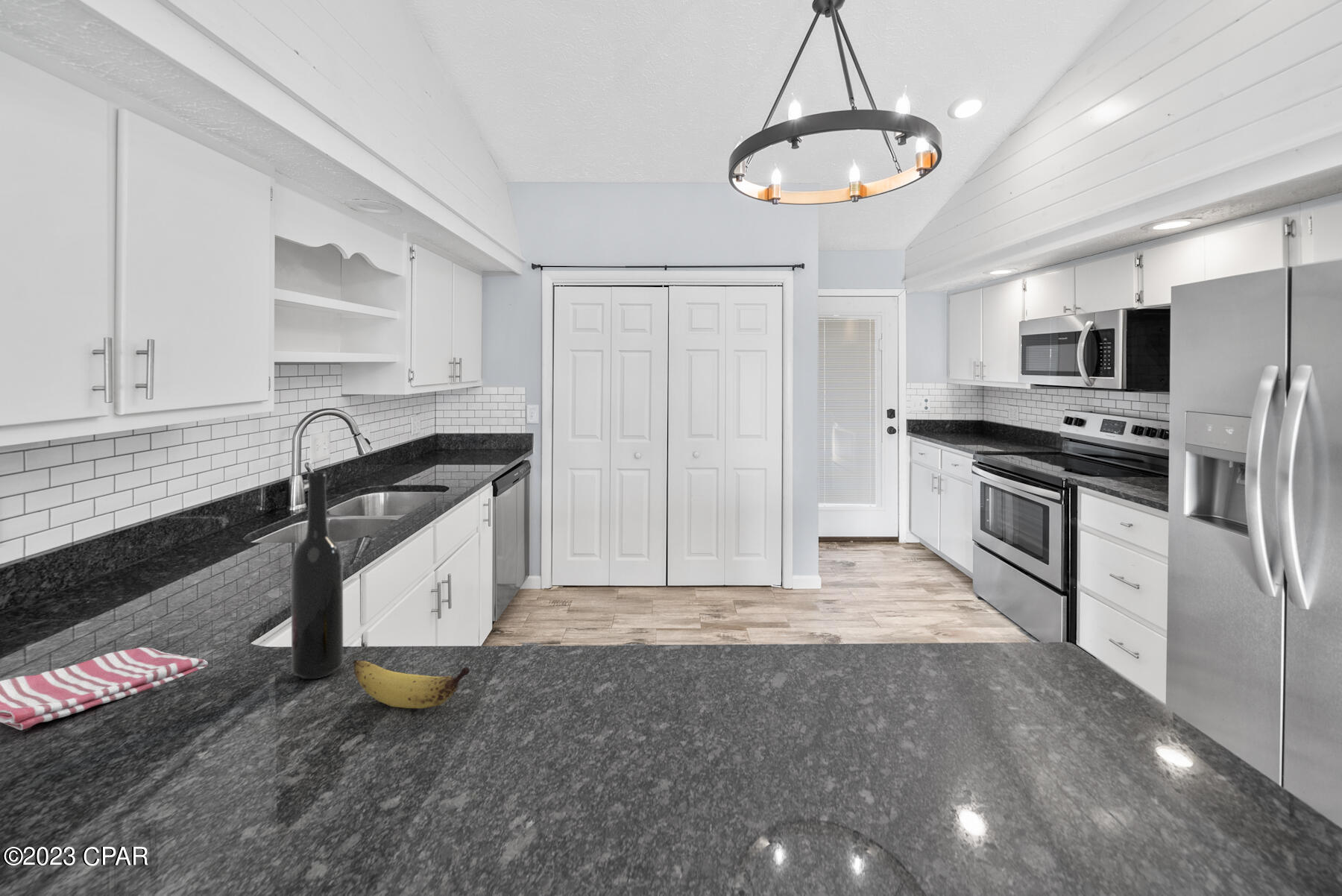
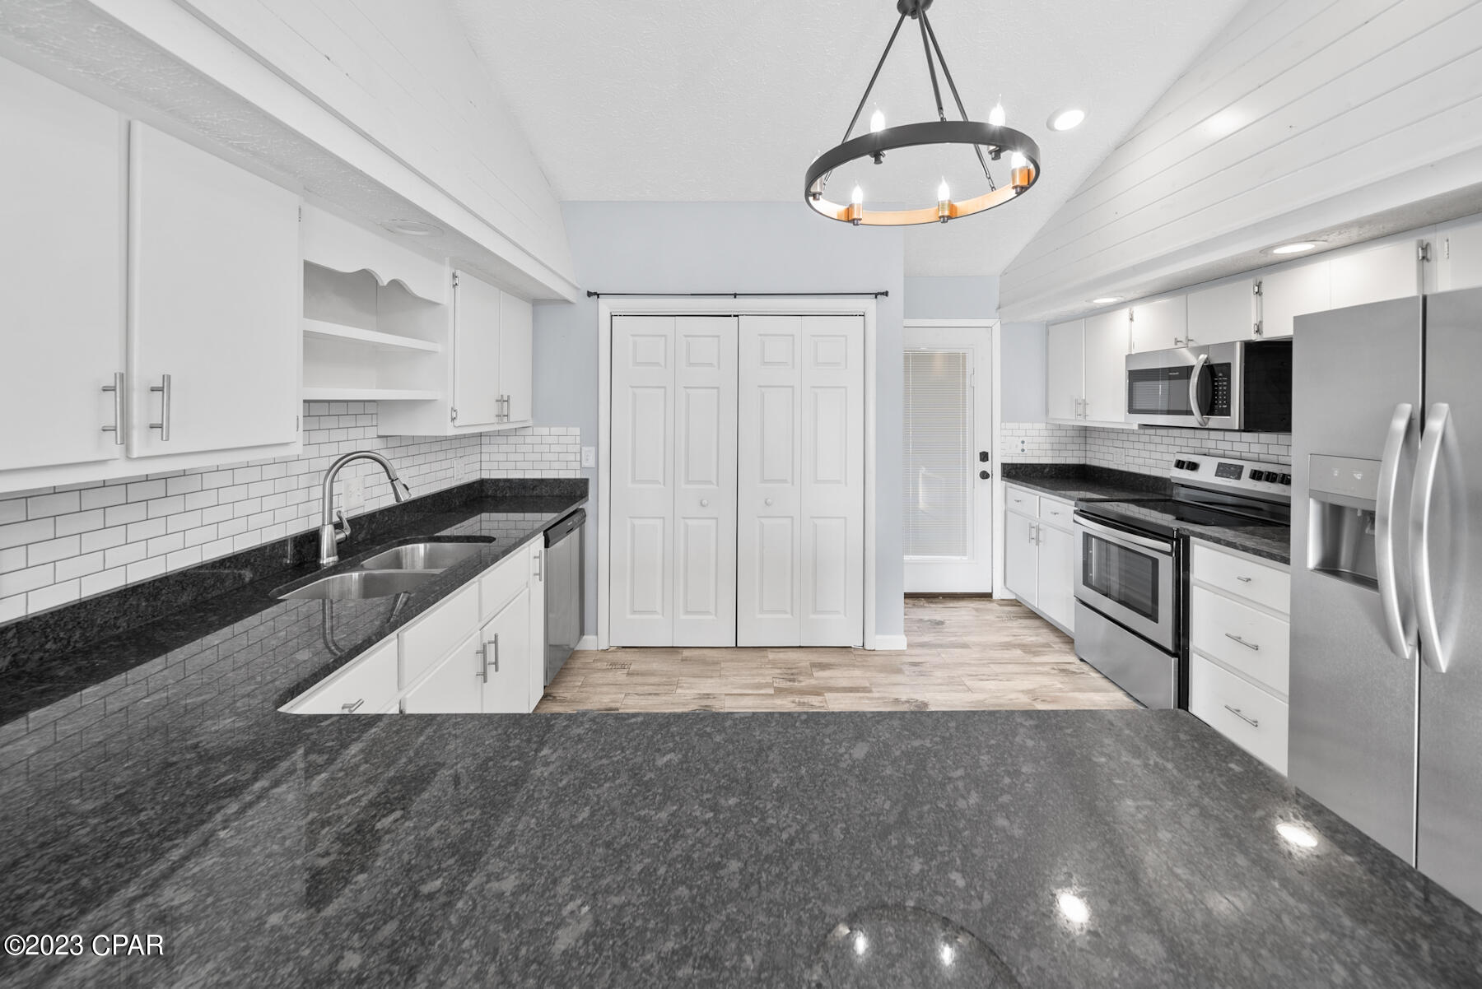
- bottle [291,471,344,680]
- dish towel [0,647,209,731]
- banana [353,659,470,709]
